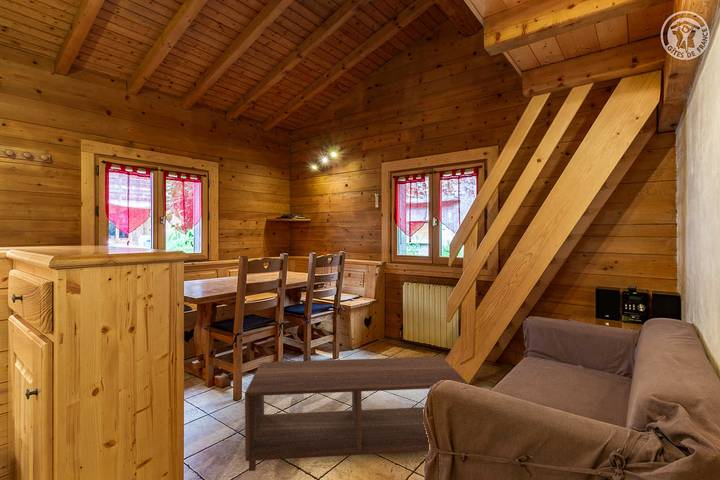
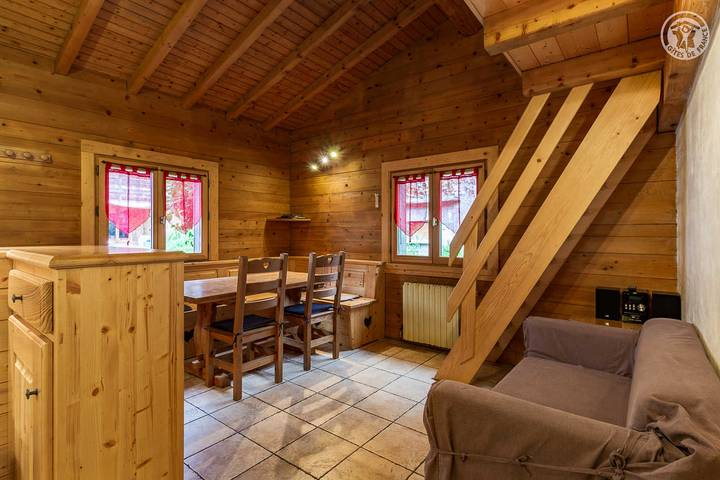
- coffee table [244,355,469,472]
